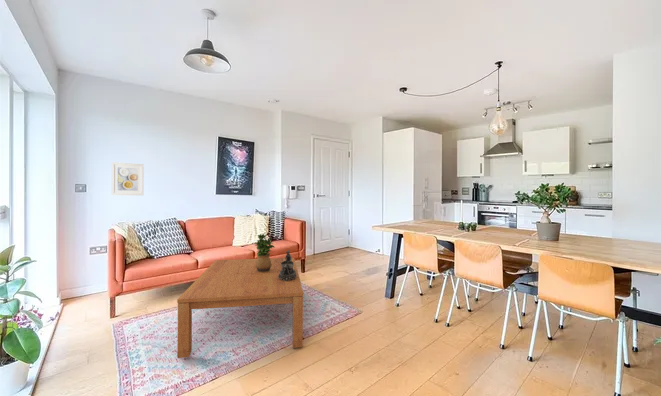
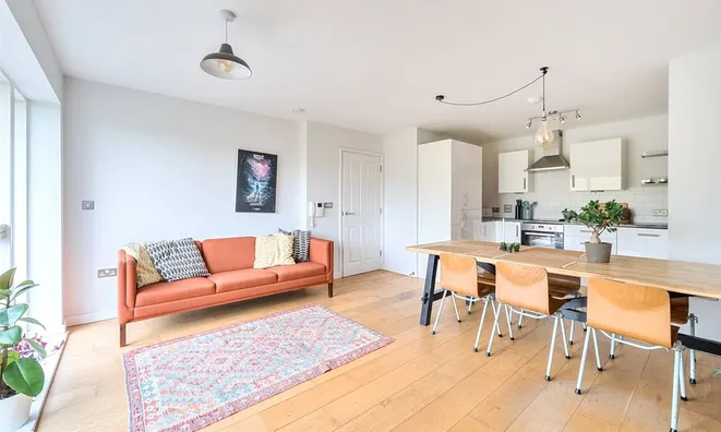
- coffee table [176,257,304,359]
- potted plant [254,233,276,273]
- decorative bowl [278,249,297,281]
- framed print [110,161,144,196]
